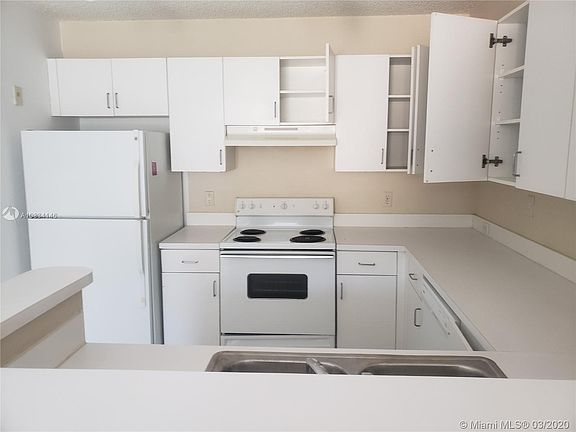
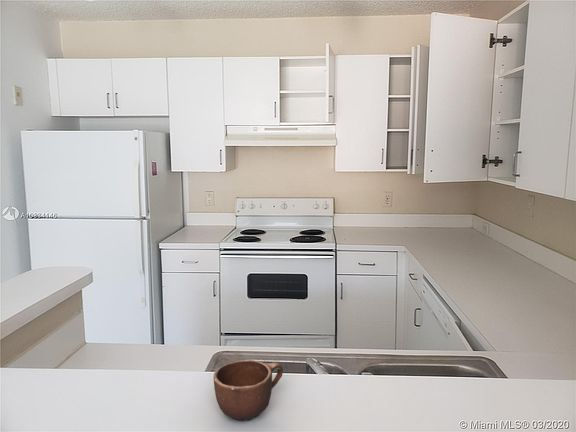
+ mug [213,359,284,422]
